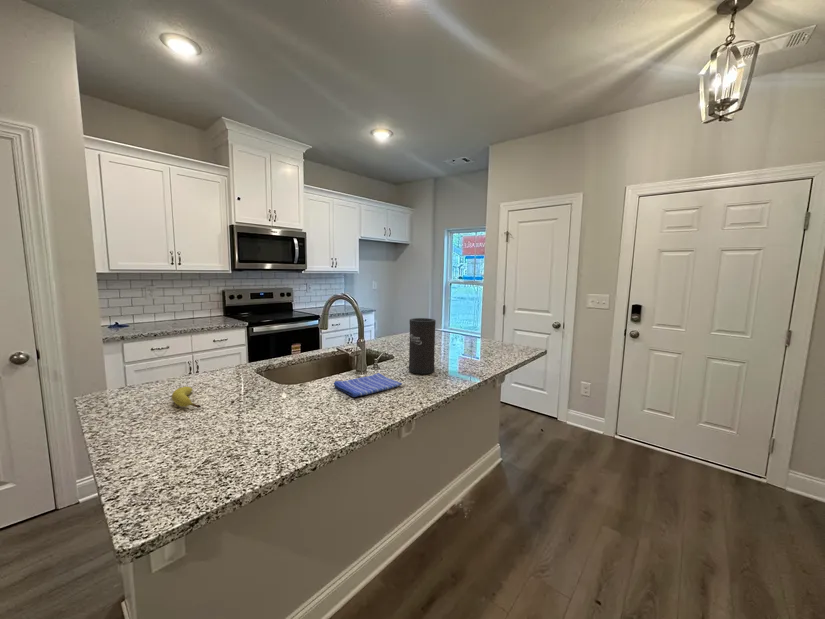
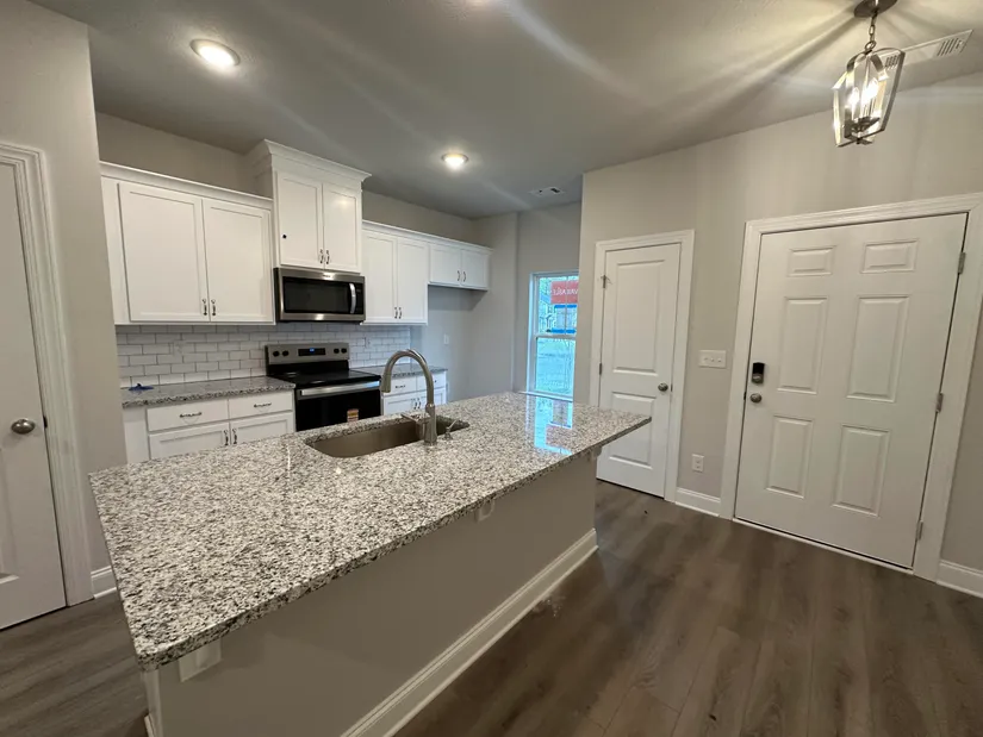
- dish towel [332,372,403,398]
- speaker [408,317,437,375]
- fruit [171,386,202,409]
